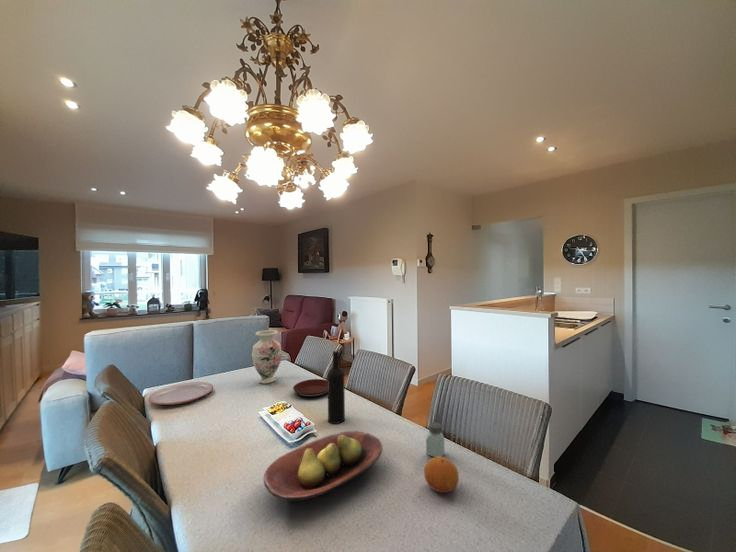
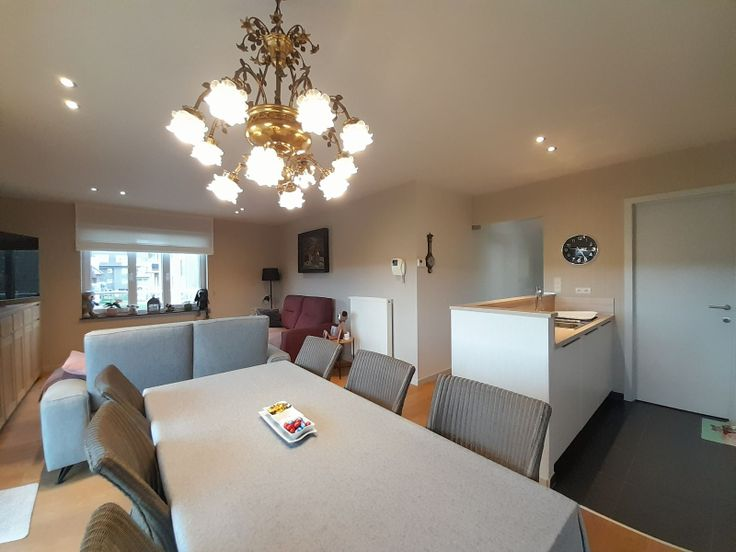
- wine bottle [327,350,346,425]
- fruit [423,456,460,493]
- saltshaker [425,421,445,457]
- fruit bowl [263,430,384,503]
- plate [148,381,214,406]
- vase [251,329,283,385]
- plate [292,378,328,398]
